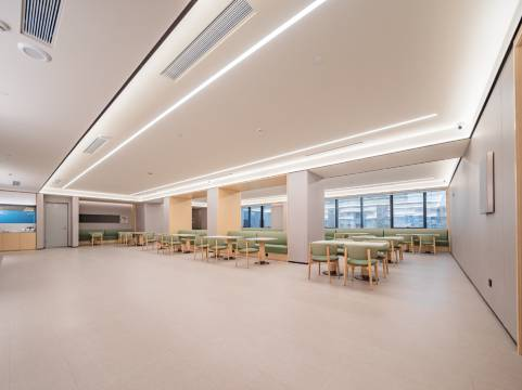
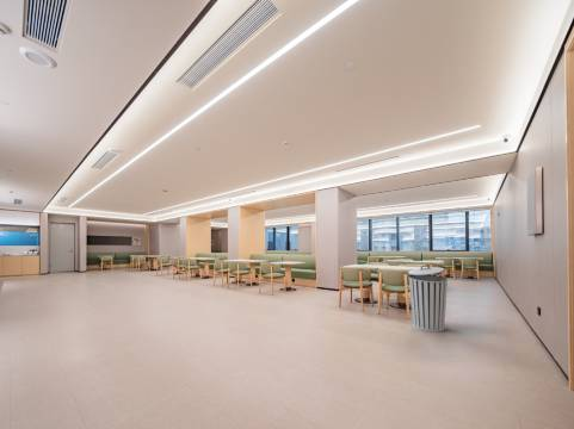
+ trash can [407,265,449,332]
